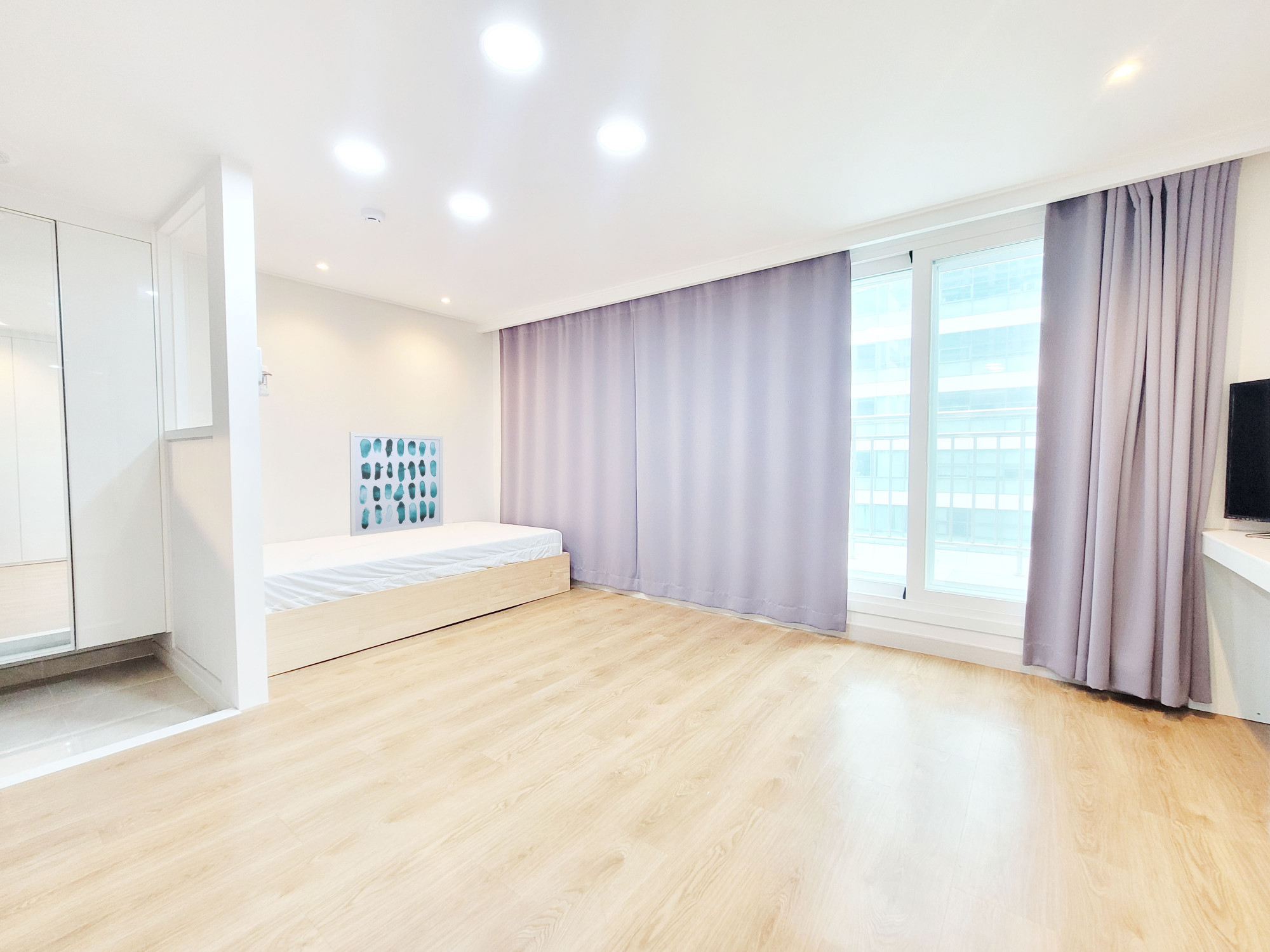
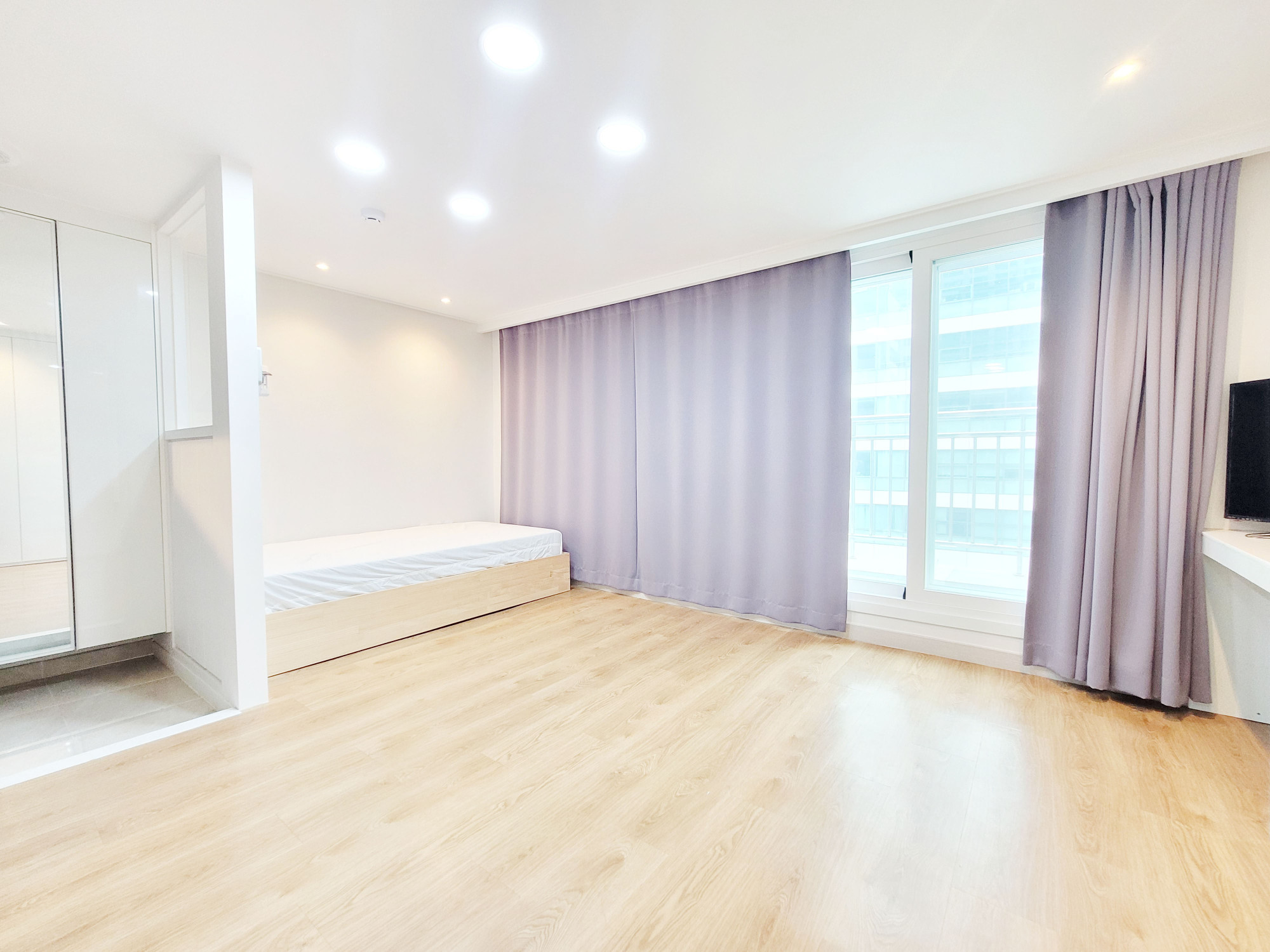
- wall art [349,432,444,537]
